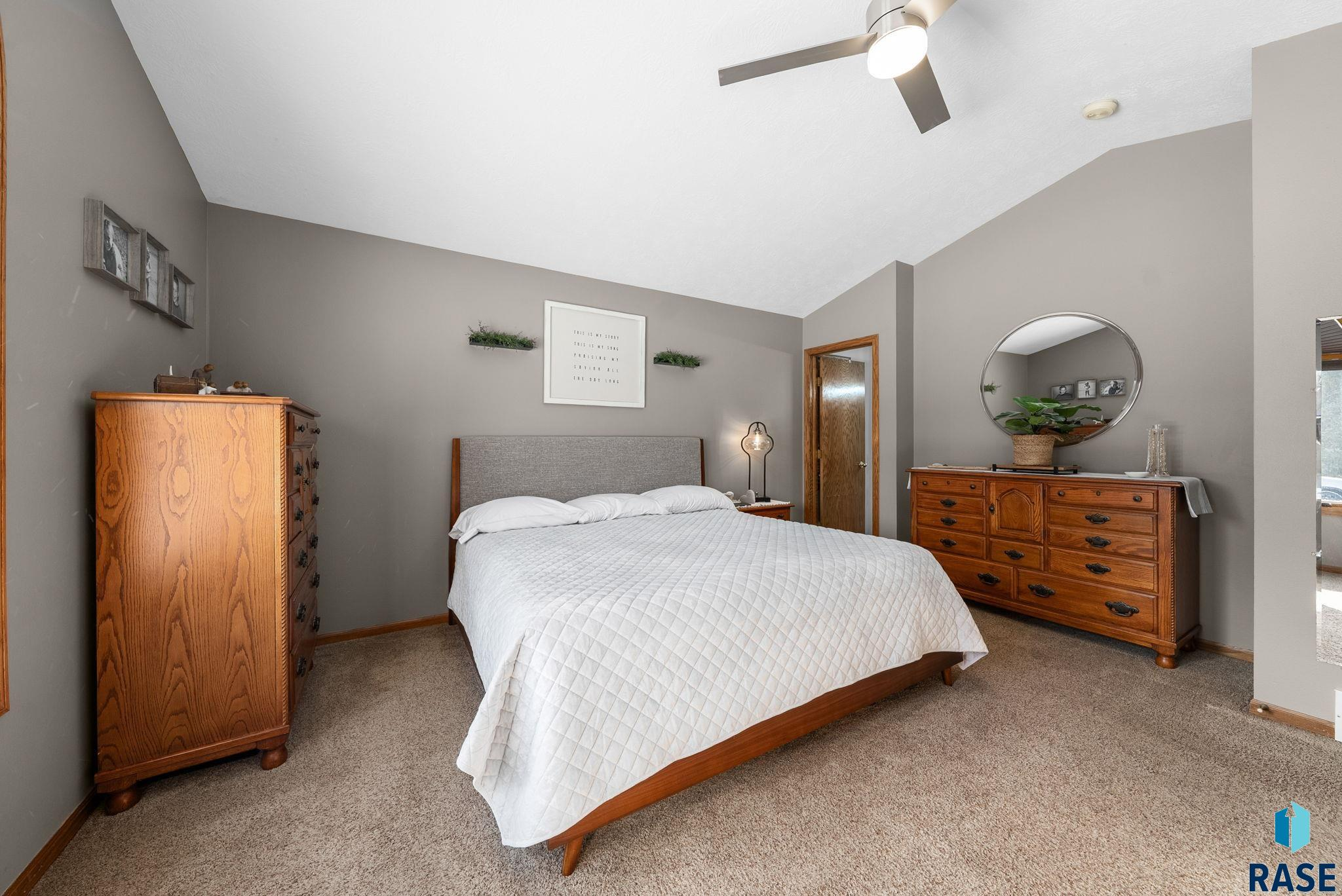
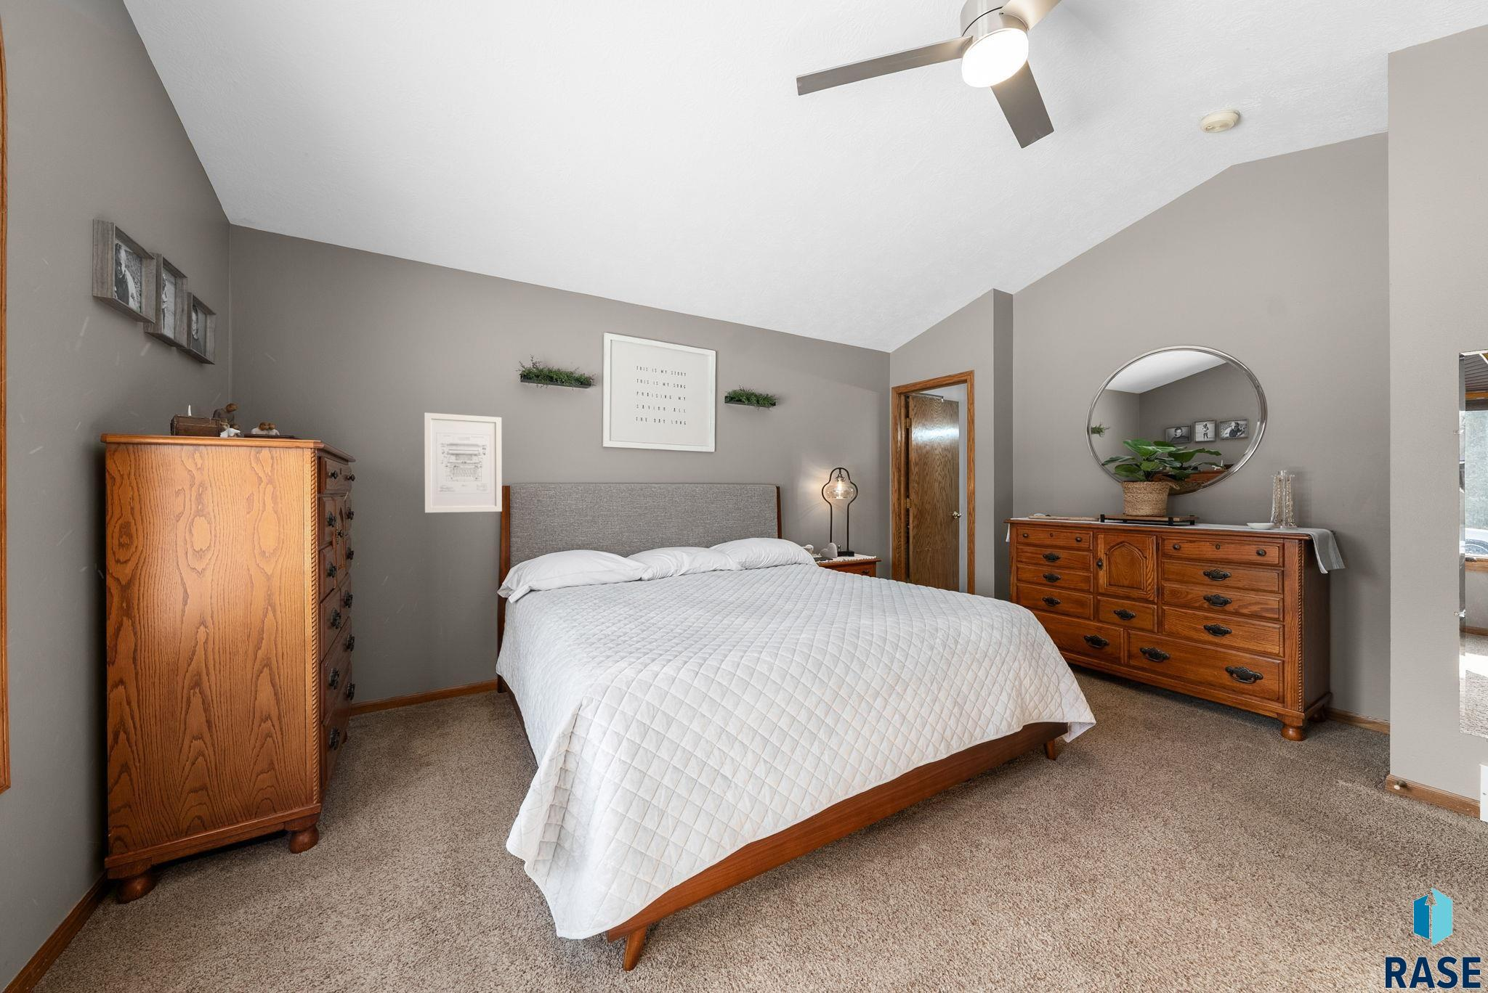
+ wall art [424,412,502,513]
